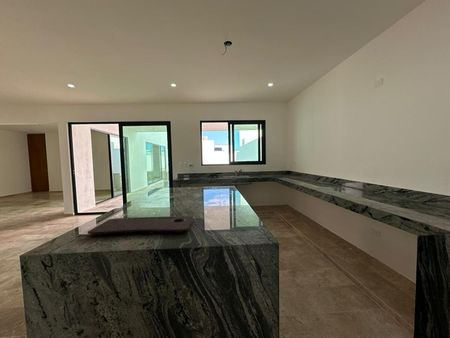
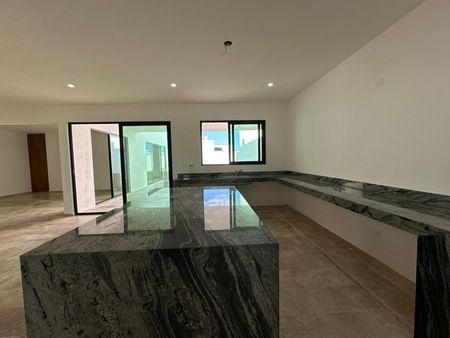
- cutting board [87,215,194,237]
